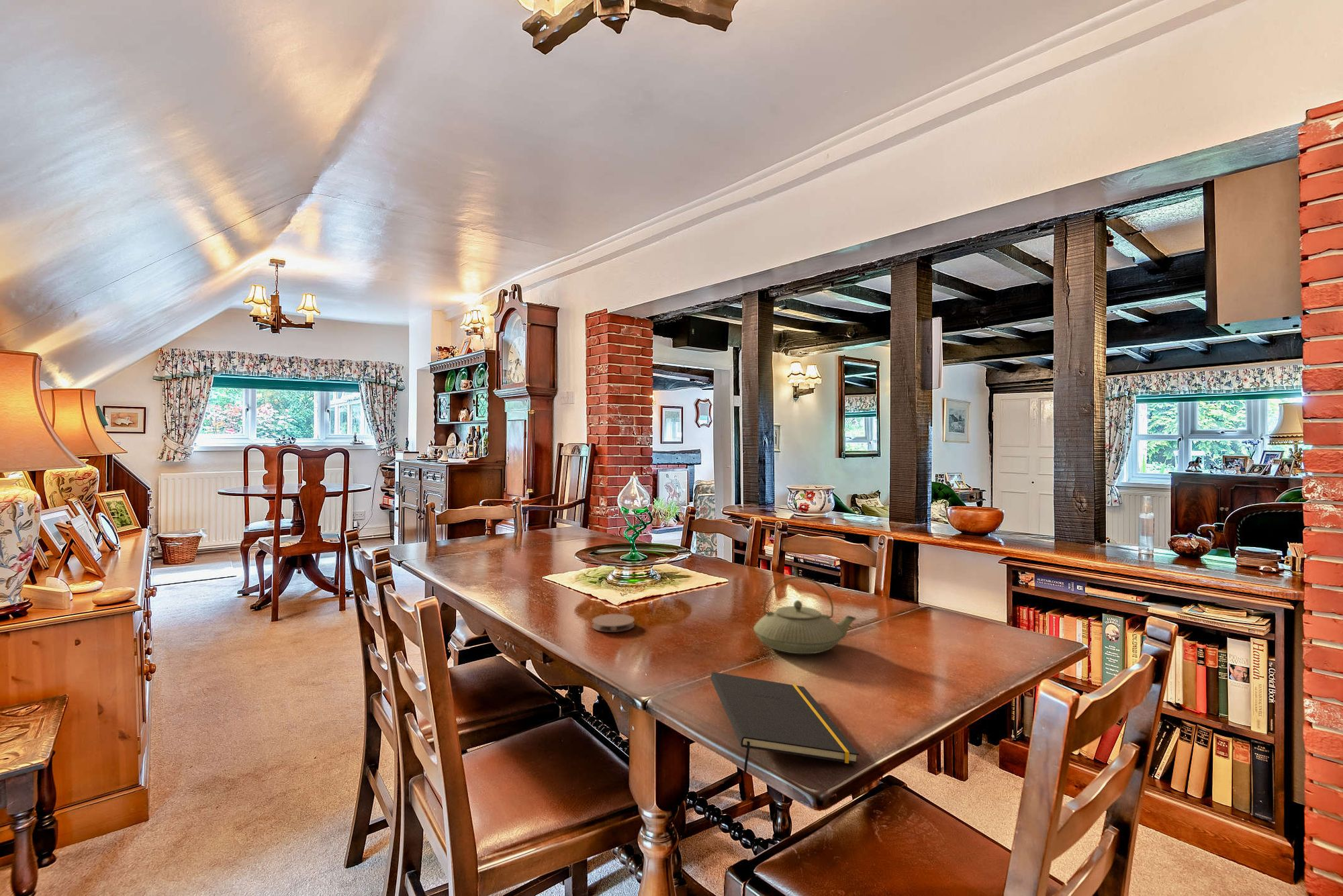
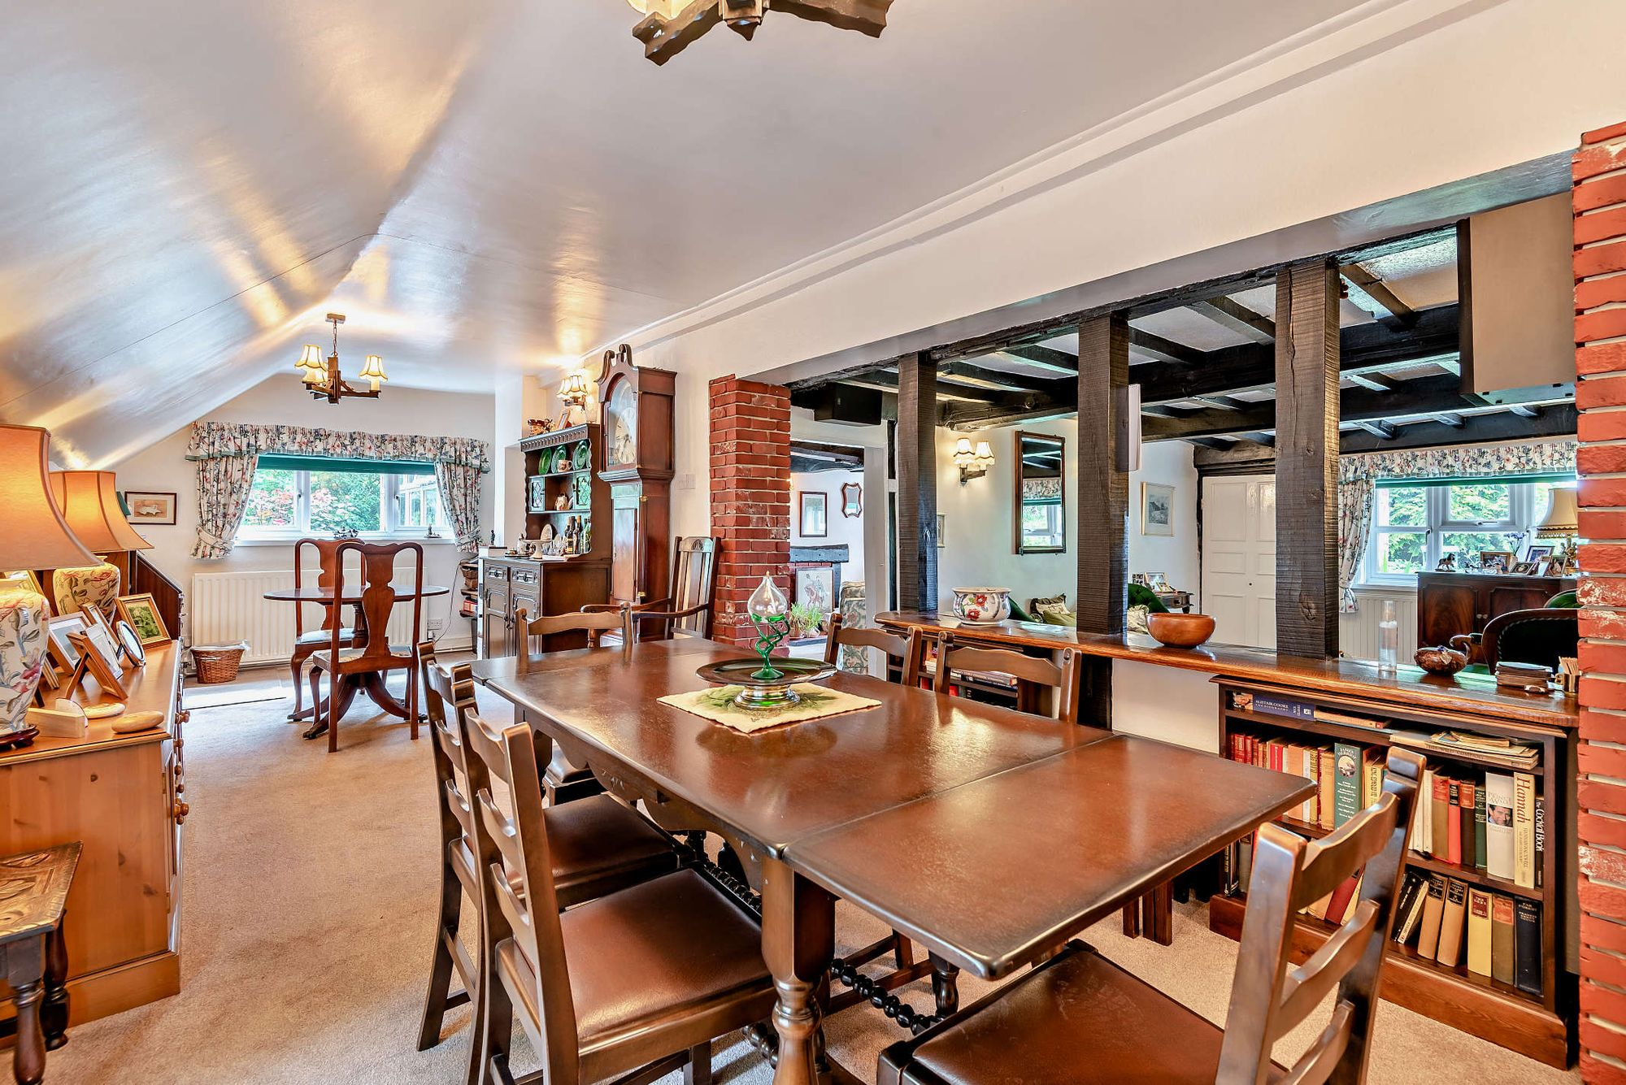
- teapot [753,576,857,654]
- notepad [710,672,860,775]
- coaster [592,613,635,633]
